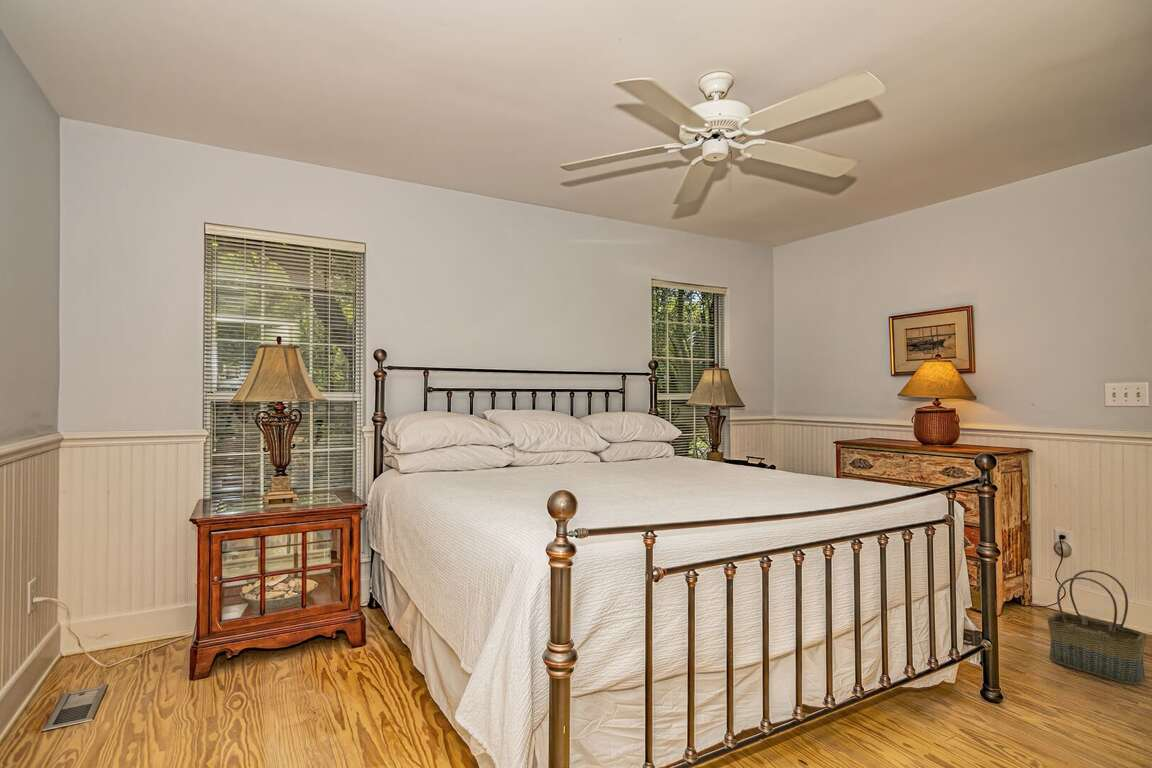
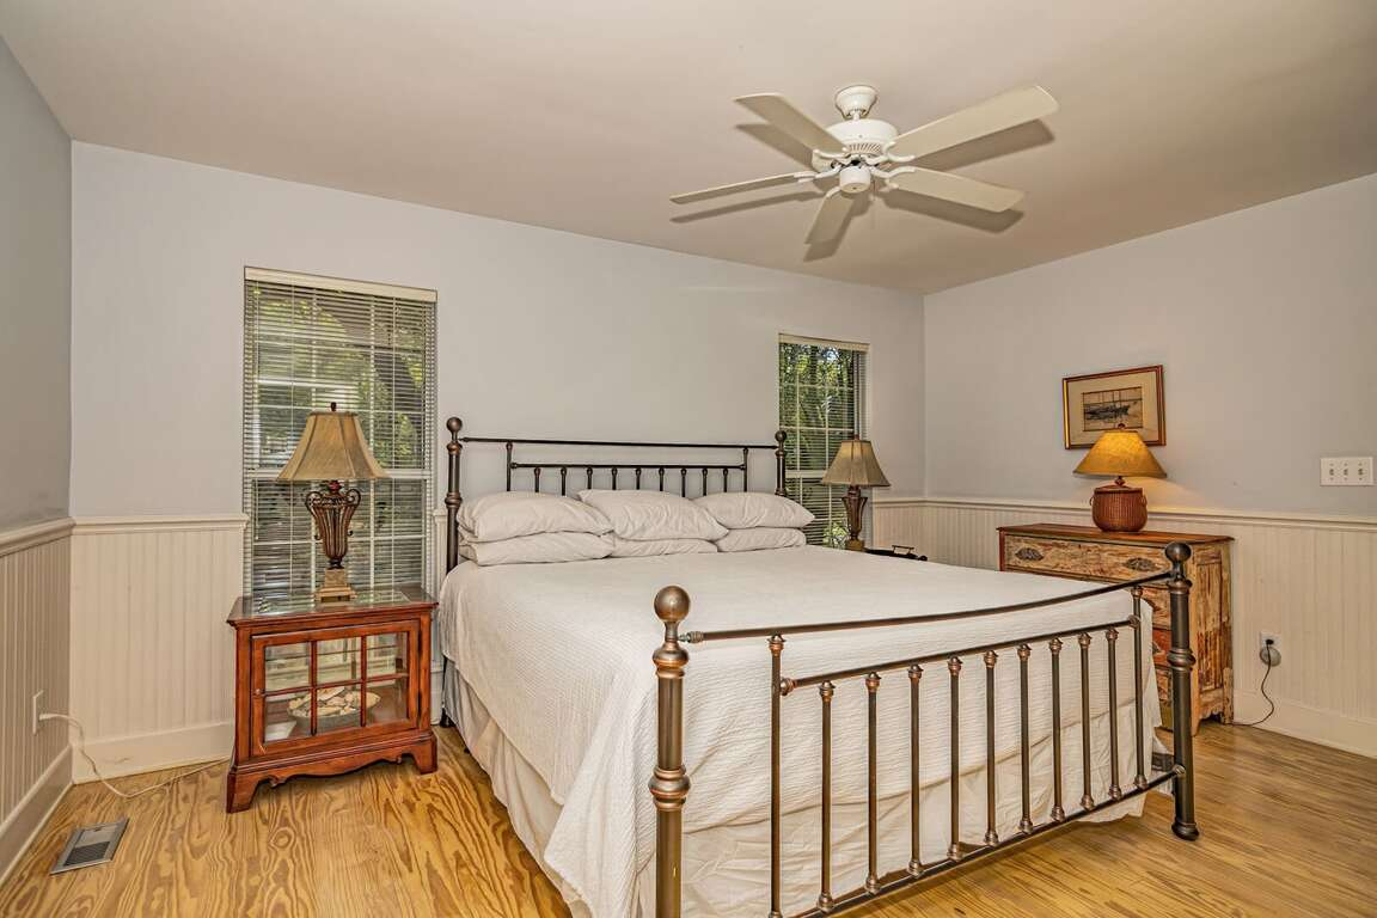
- basket [1046,569,1147,686]
